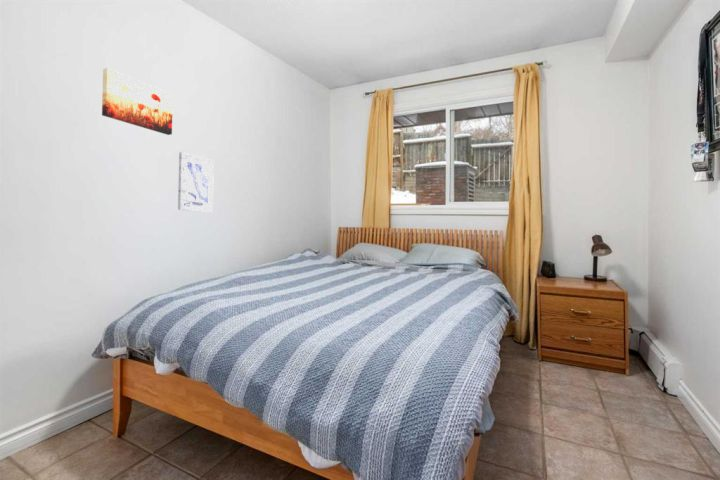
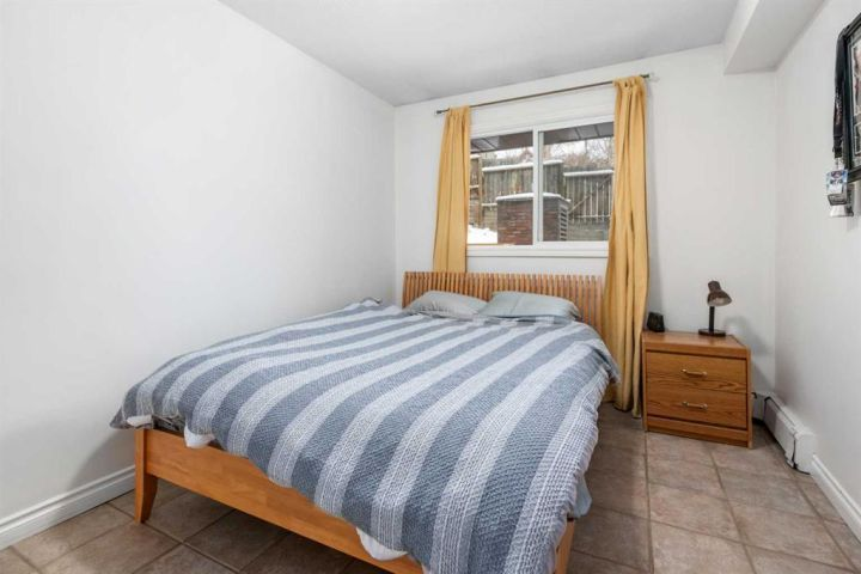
- wall art [177,151,215,214]
- wall art [101,67,174,136]
